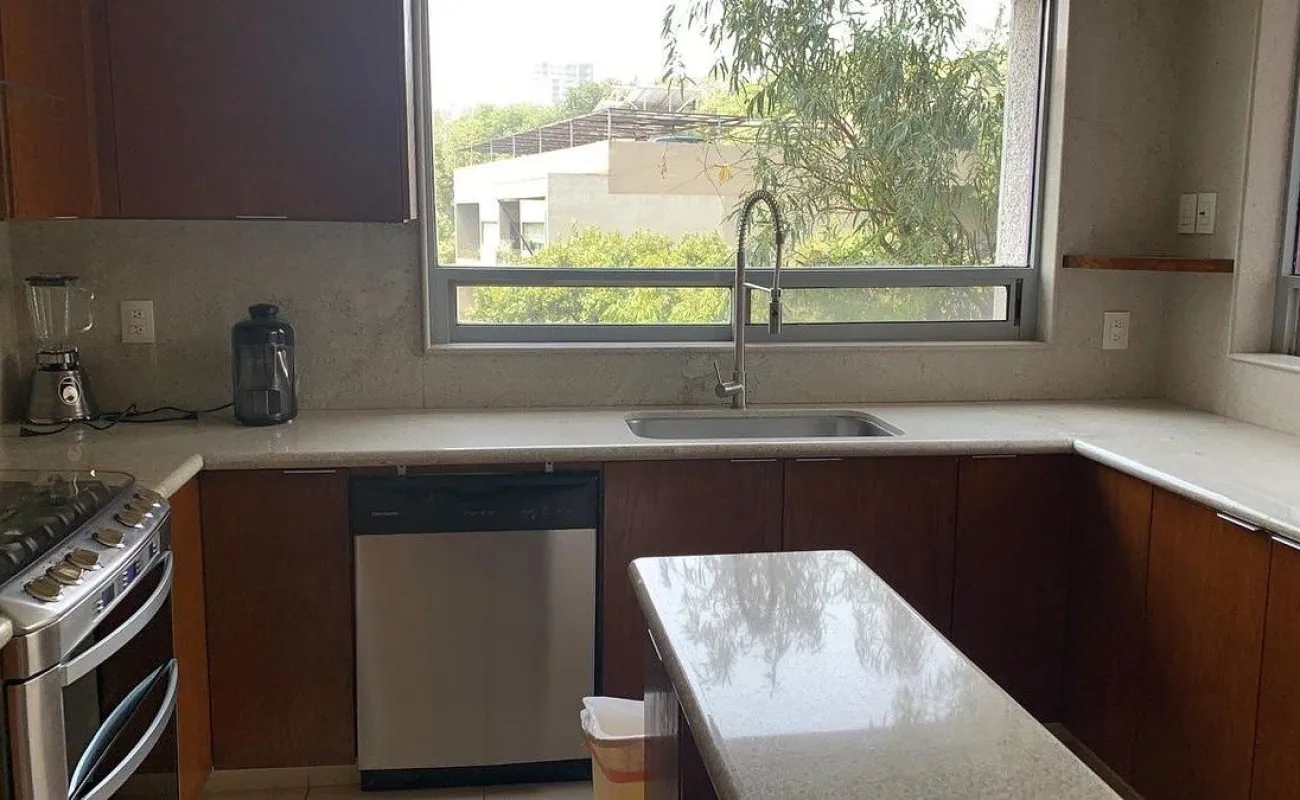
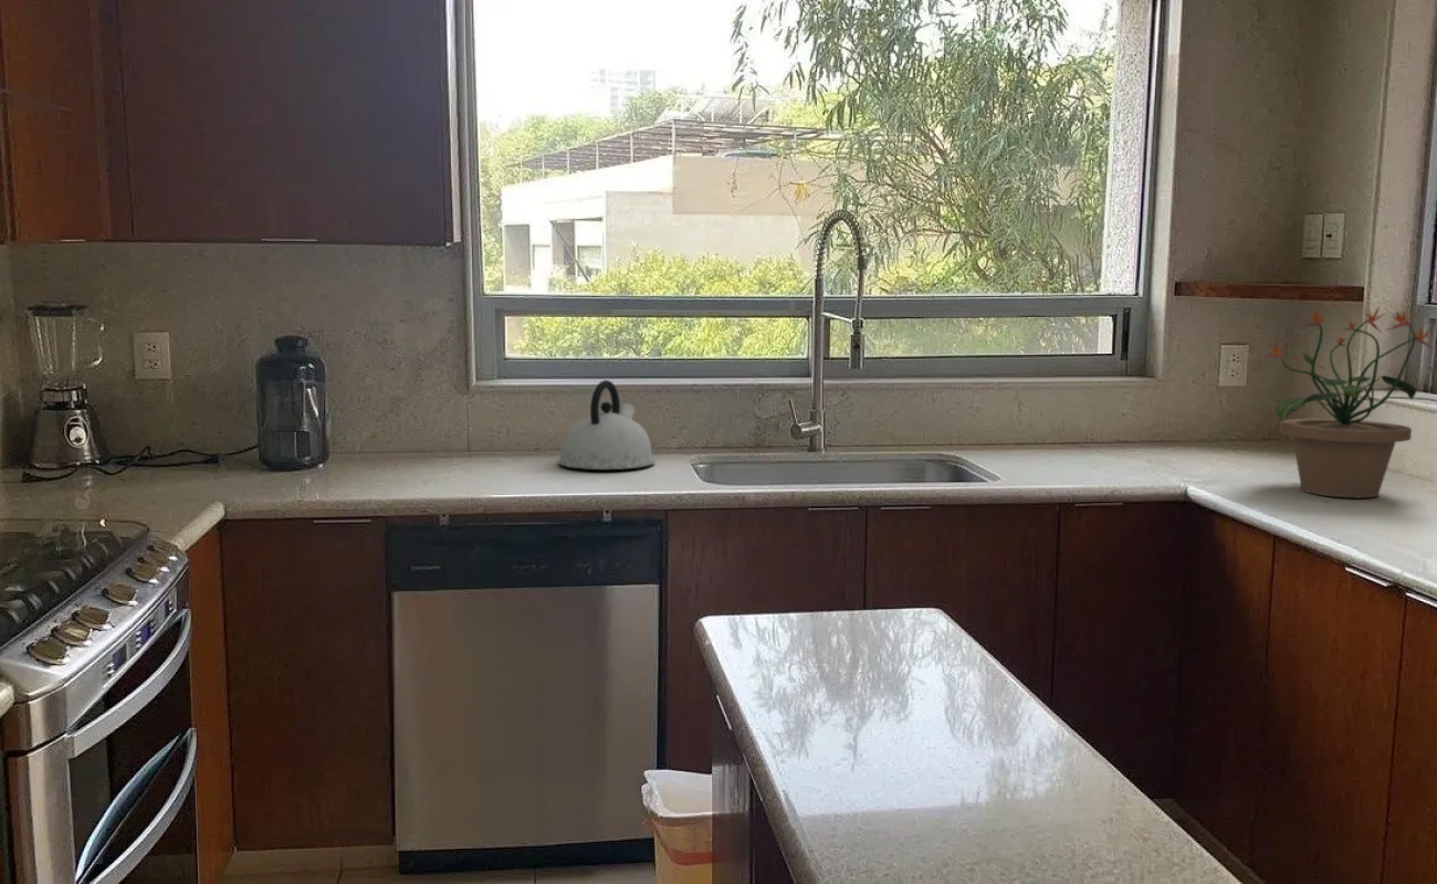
+ kettle [557,379,655,471]
+ potted plant [1260,307,1437,499]
